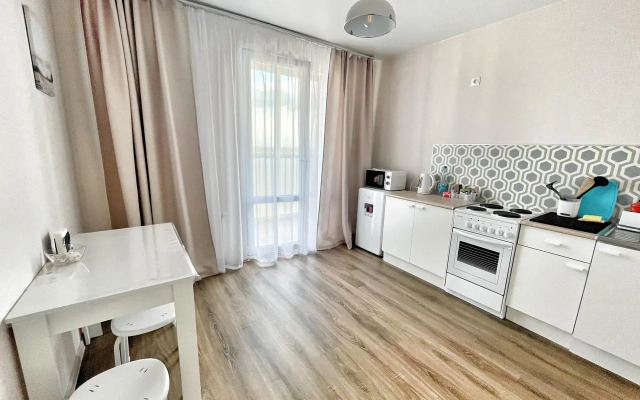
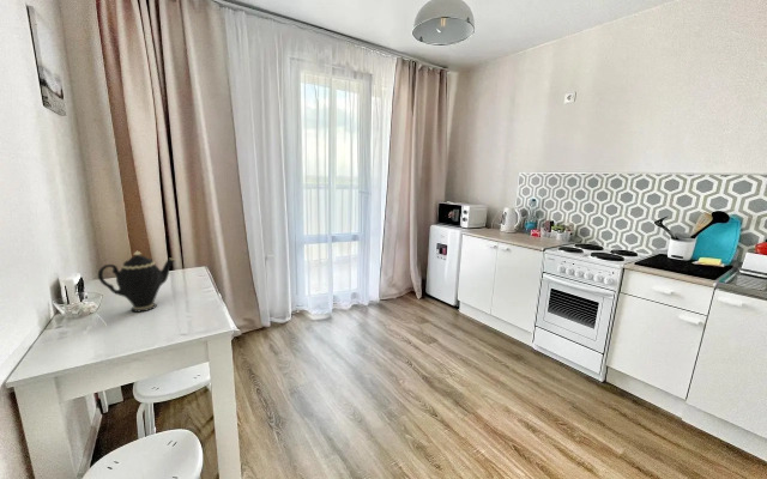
+ teapot [97,250,177,314]
